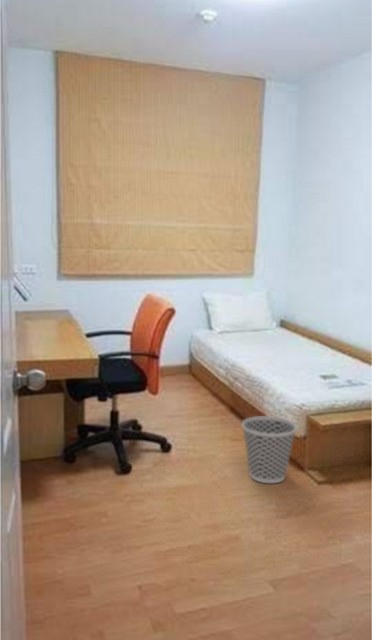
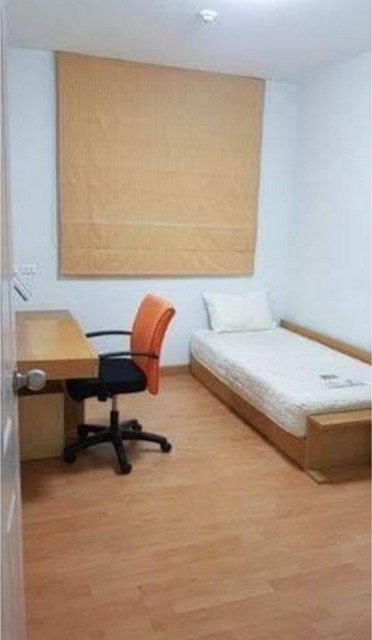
- wastebasket [241,415,298,484]
